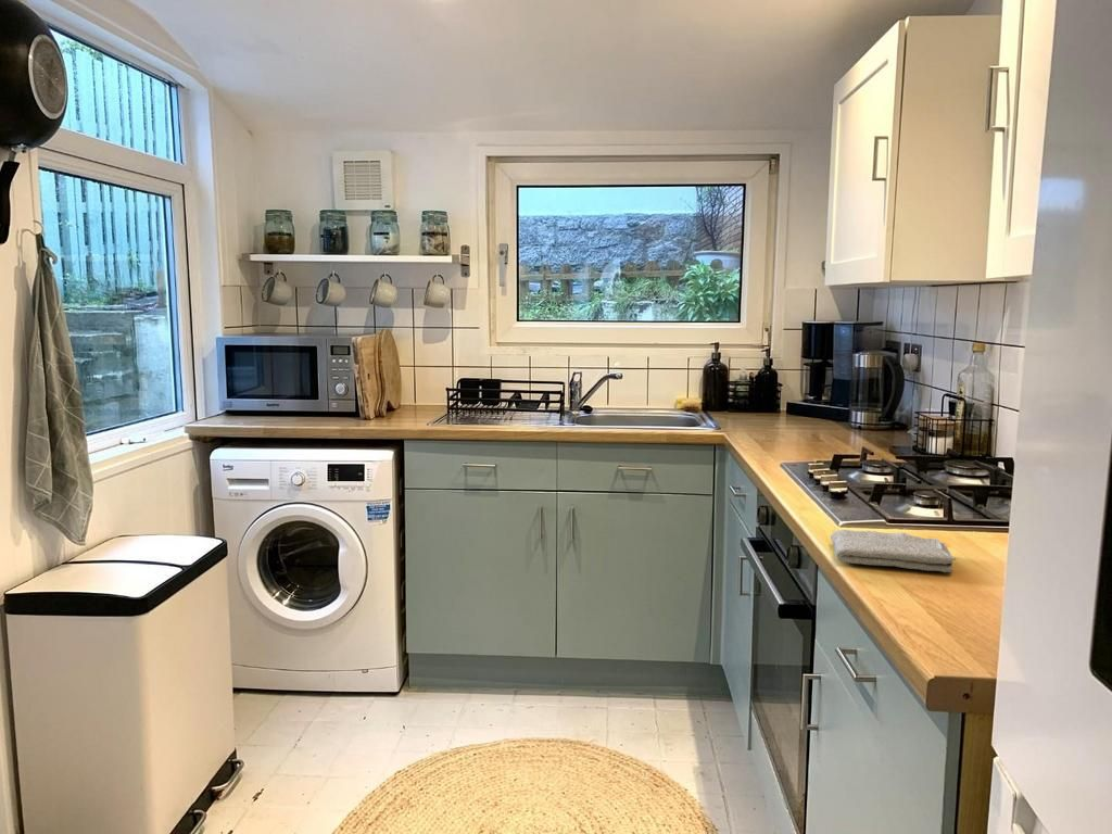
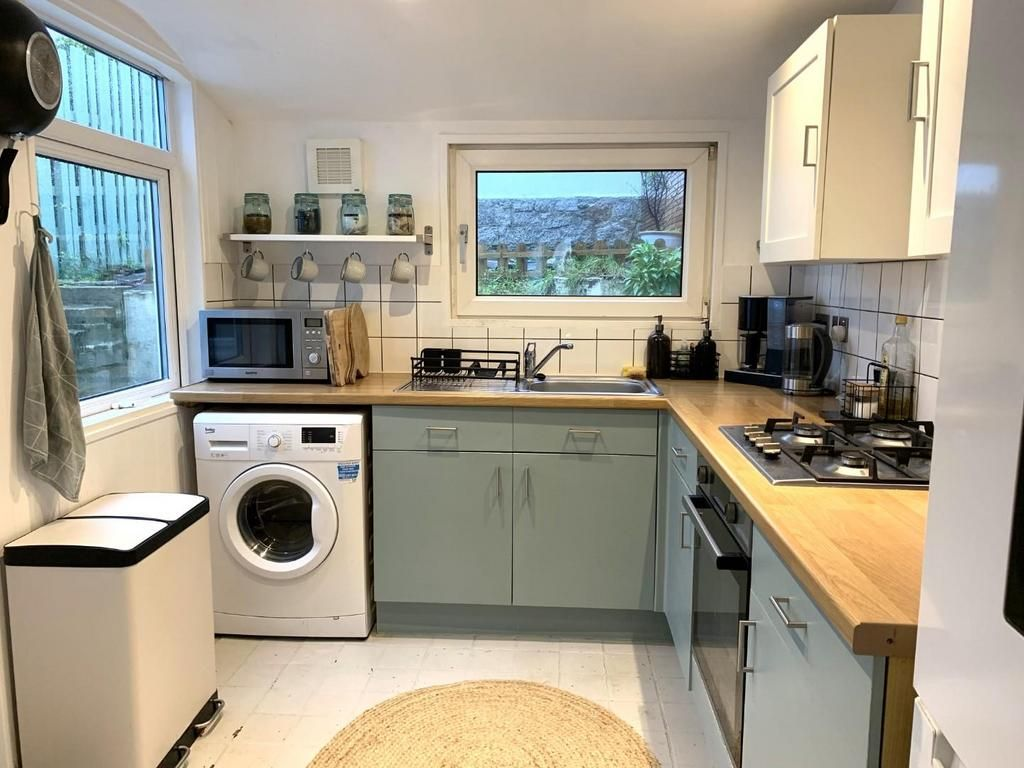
- washcloth [830,529,957,573]
